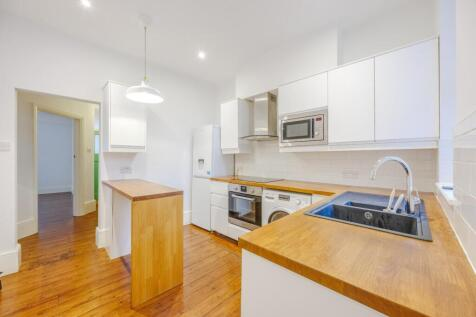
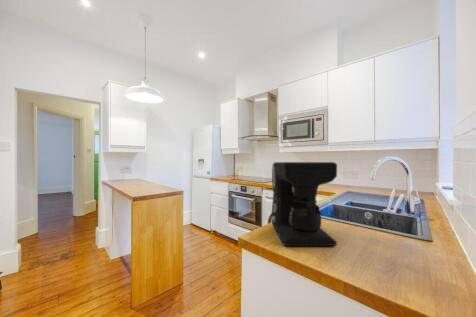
+ coffee maker [271,161,338,247]
